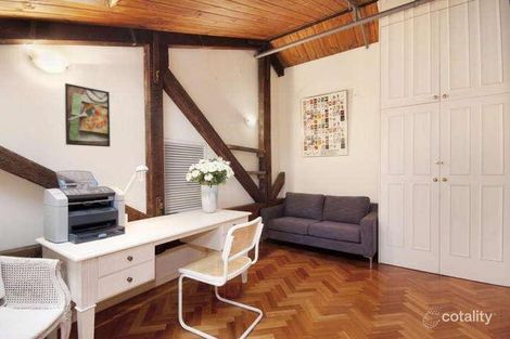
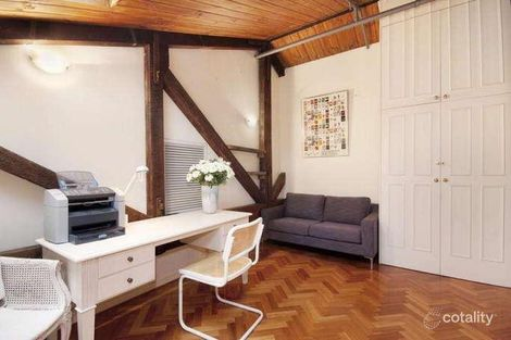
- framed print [64,82,111,148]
